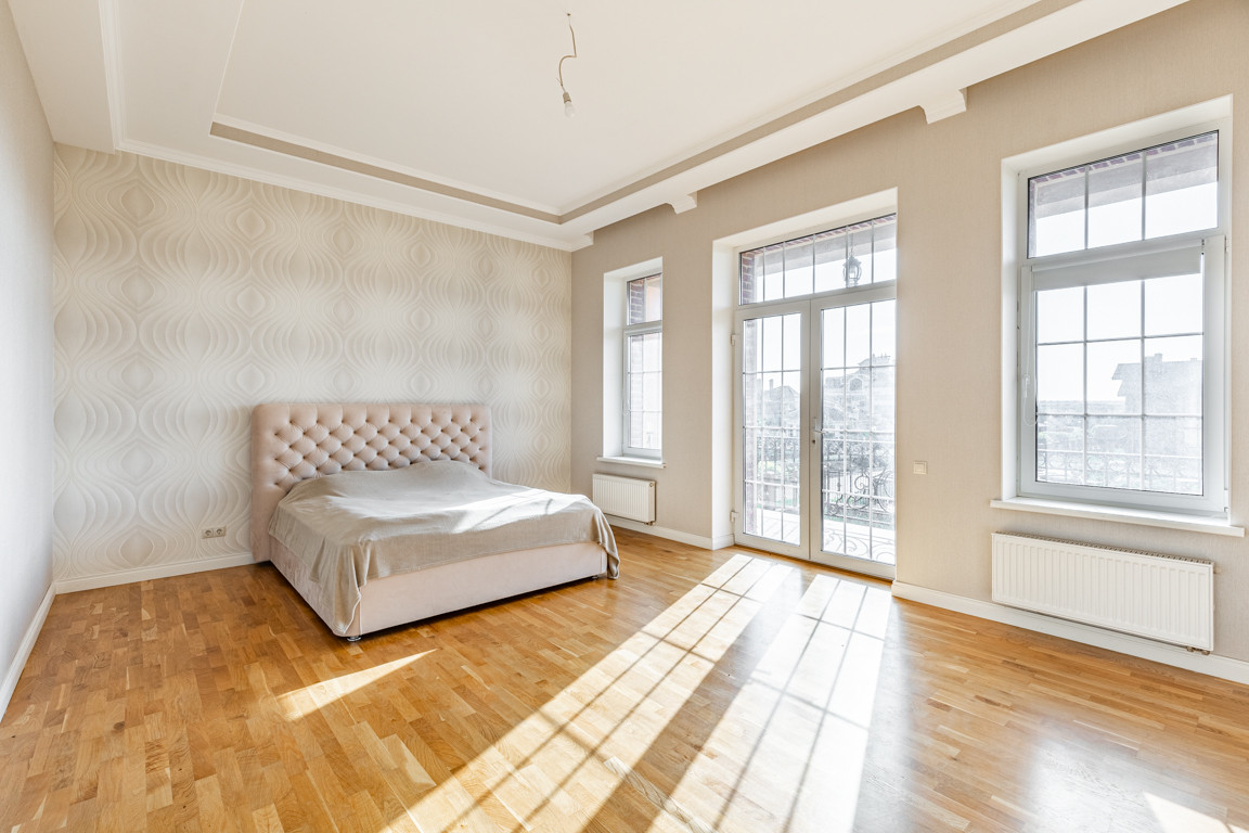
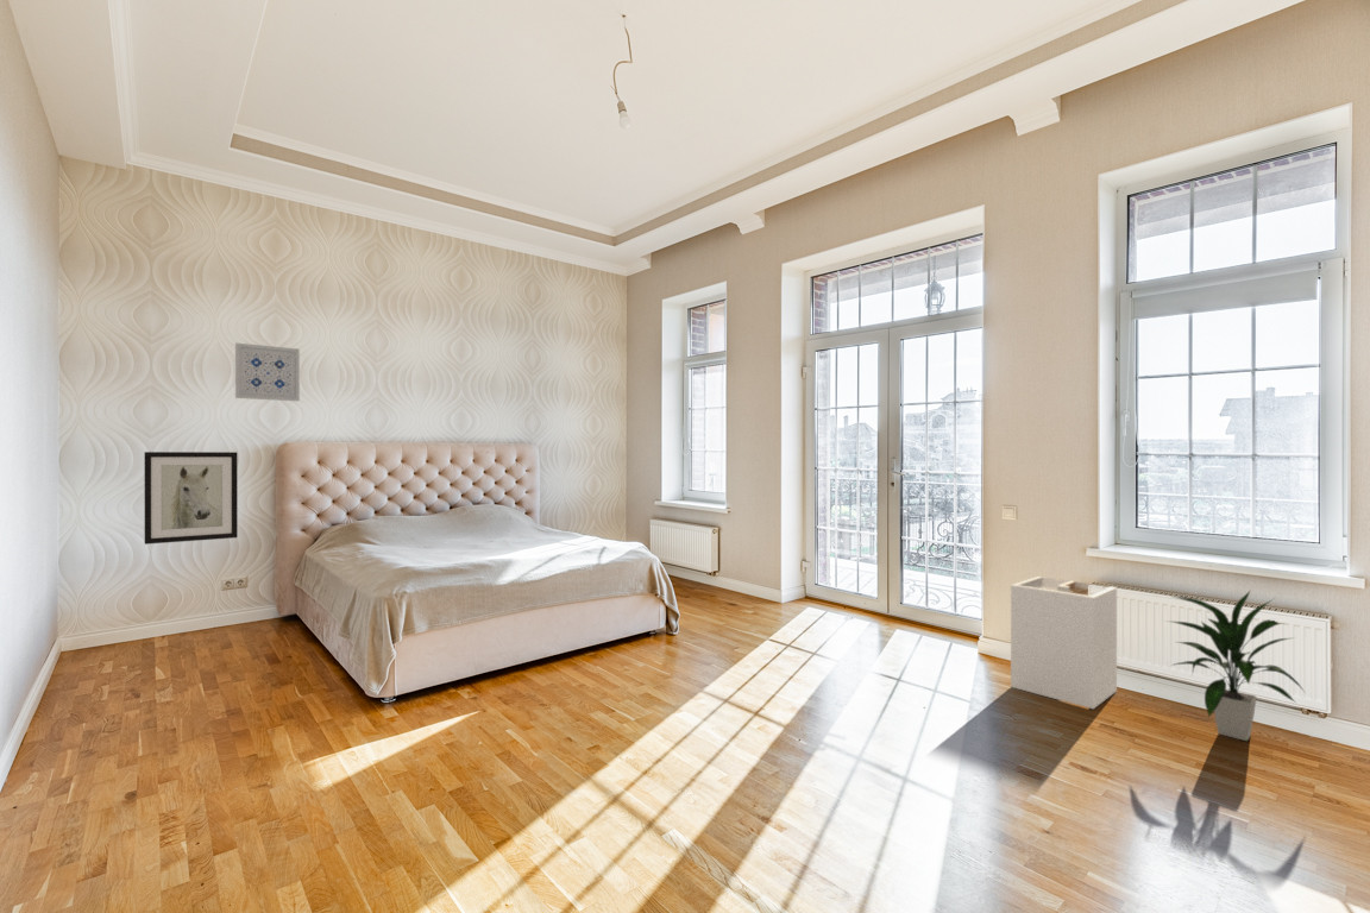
+ indoor plant [1164,588,1306,742]
+ laundry hamper [1010,575,1118,710]
+ wall art [144,451,239,546]
+ wall art [234,341,301,402]
